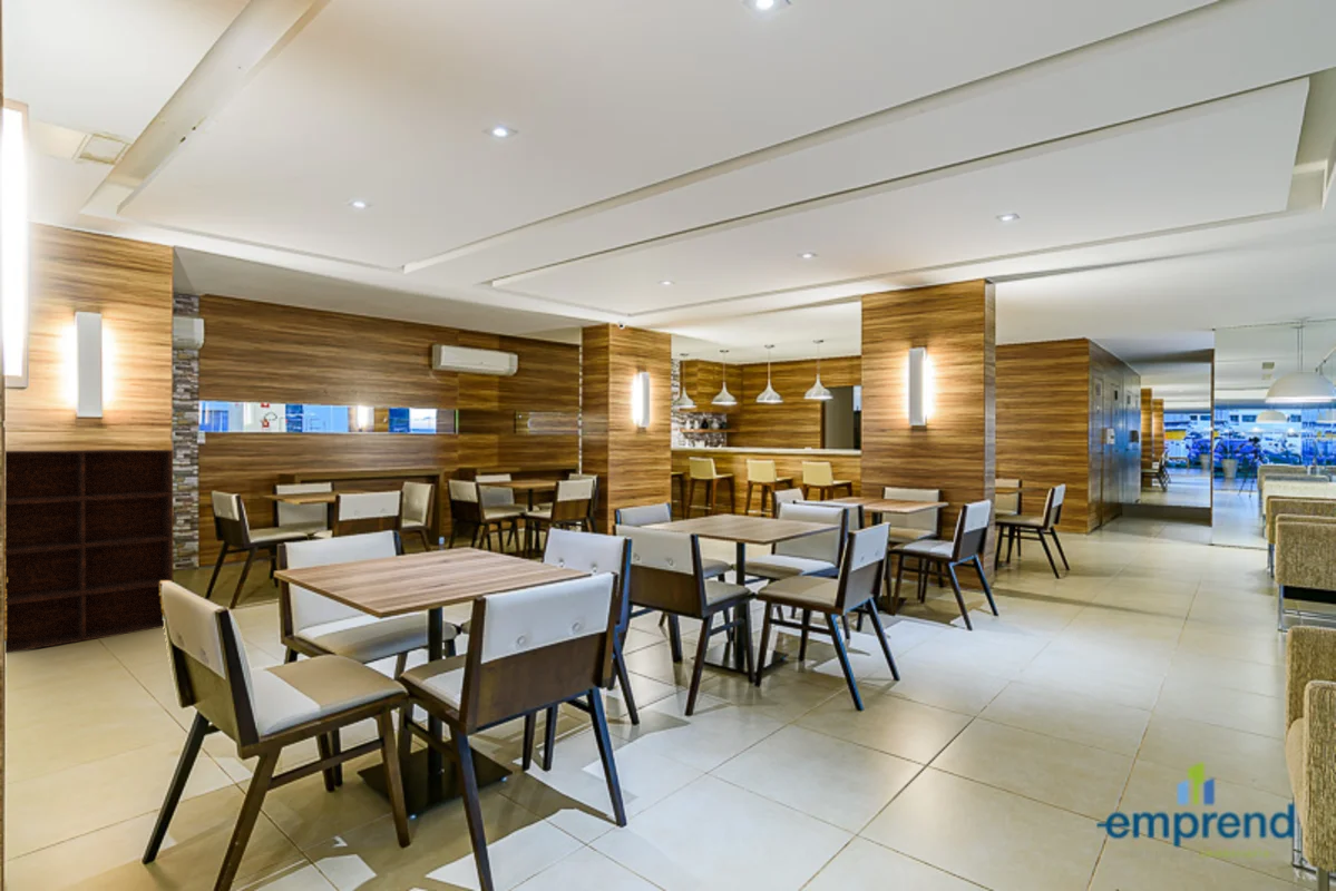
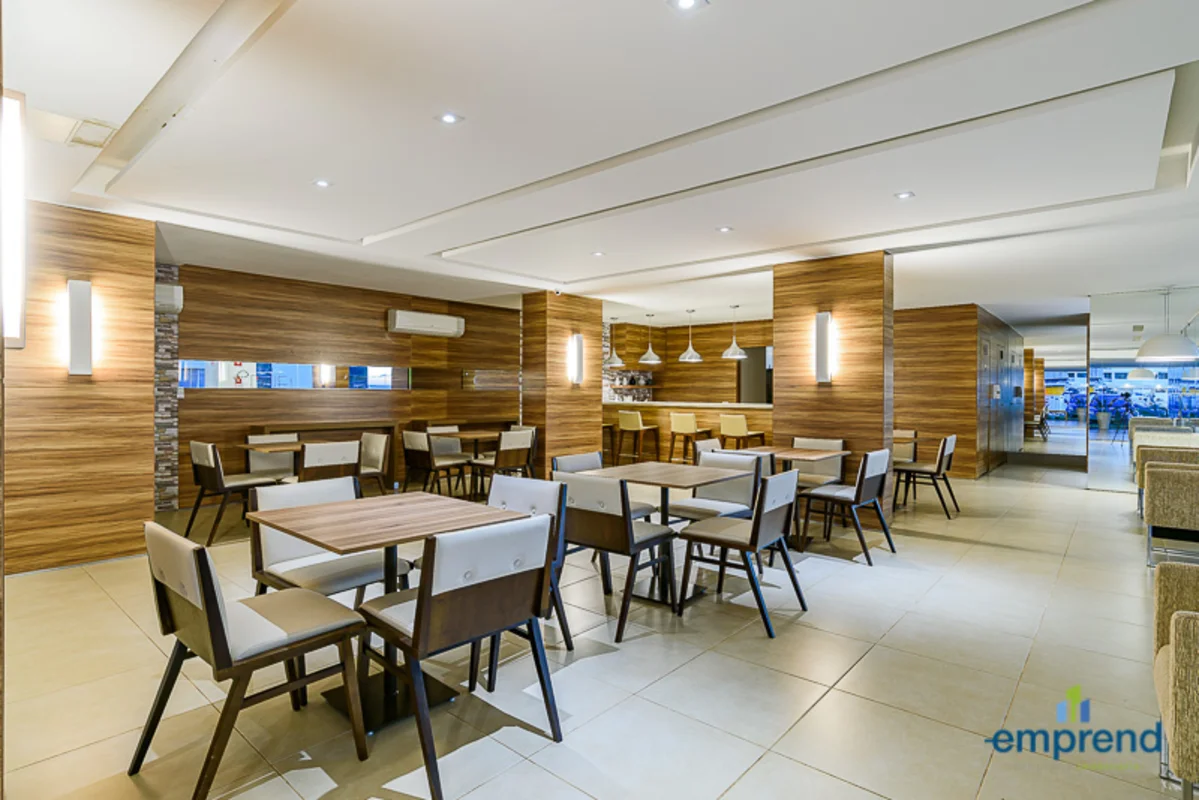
- shelving unit [4,449,174,655]
